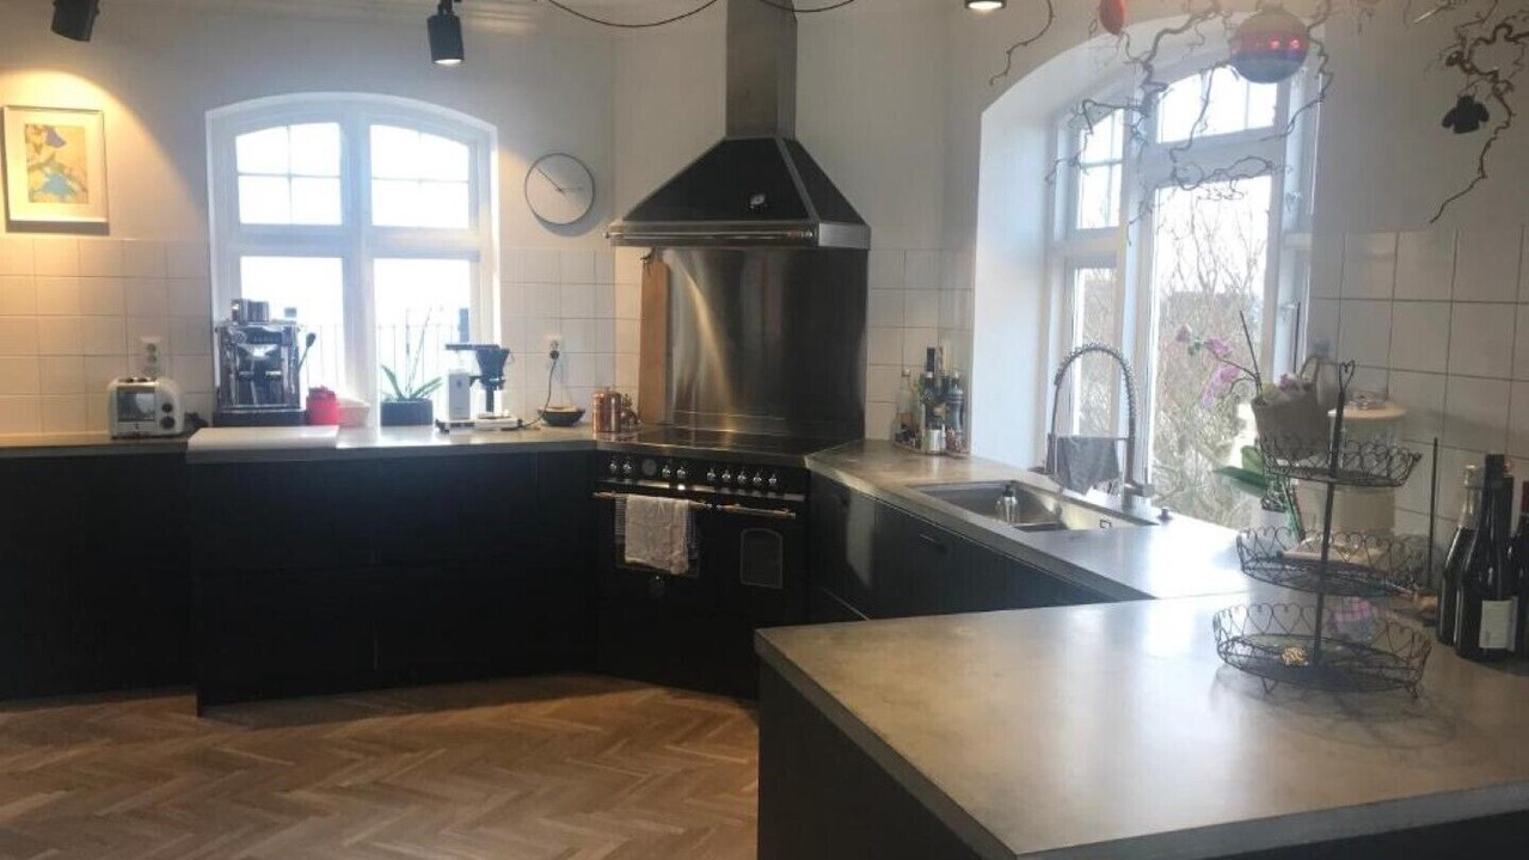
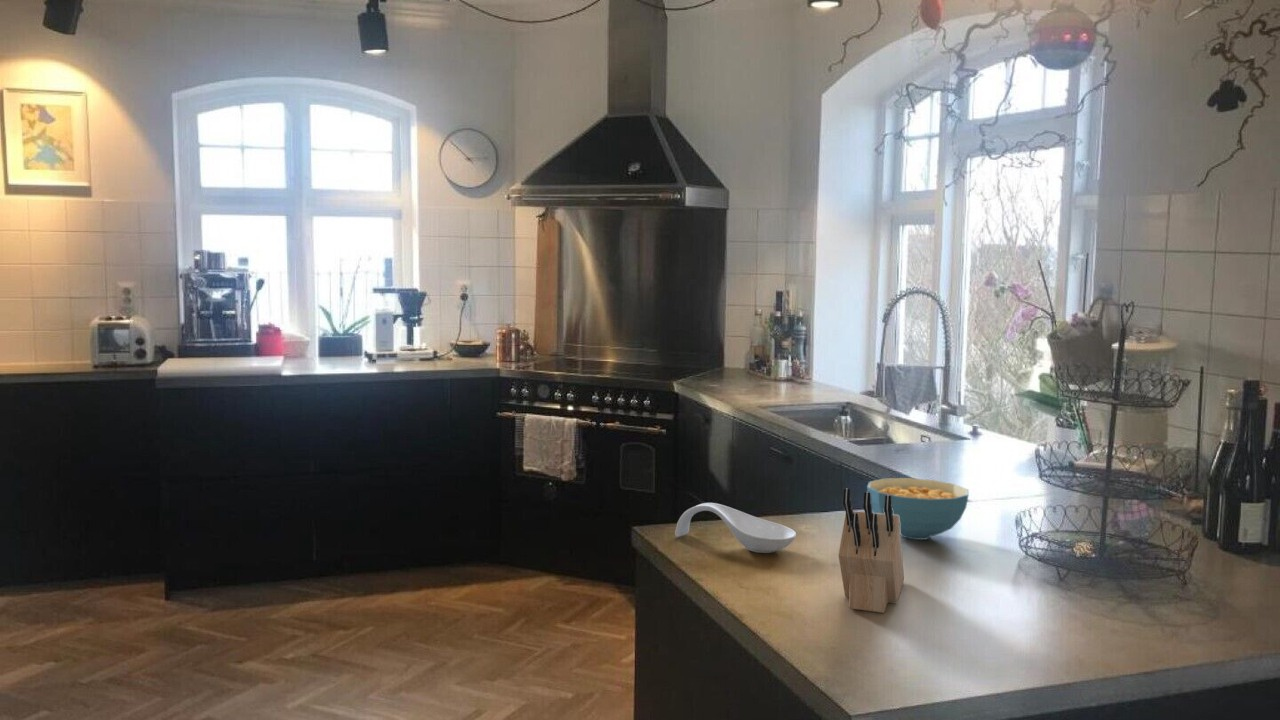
+ spoon rest [674,502,797,554]
+ knife block [838,487,905,614]
+ cereal bowl [866,477,970,541]
